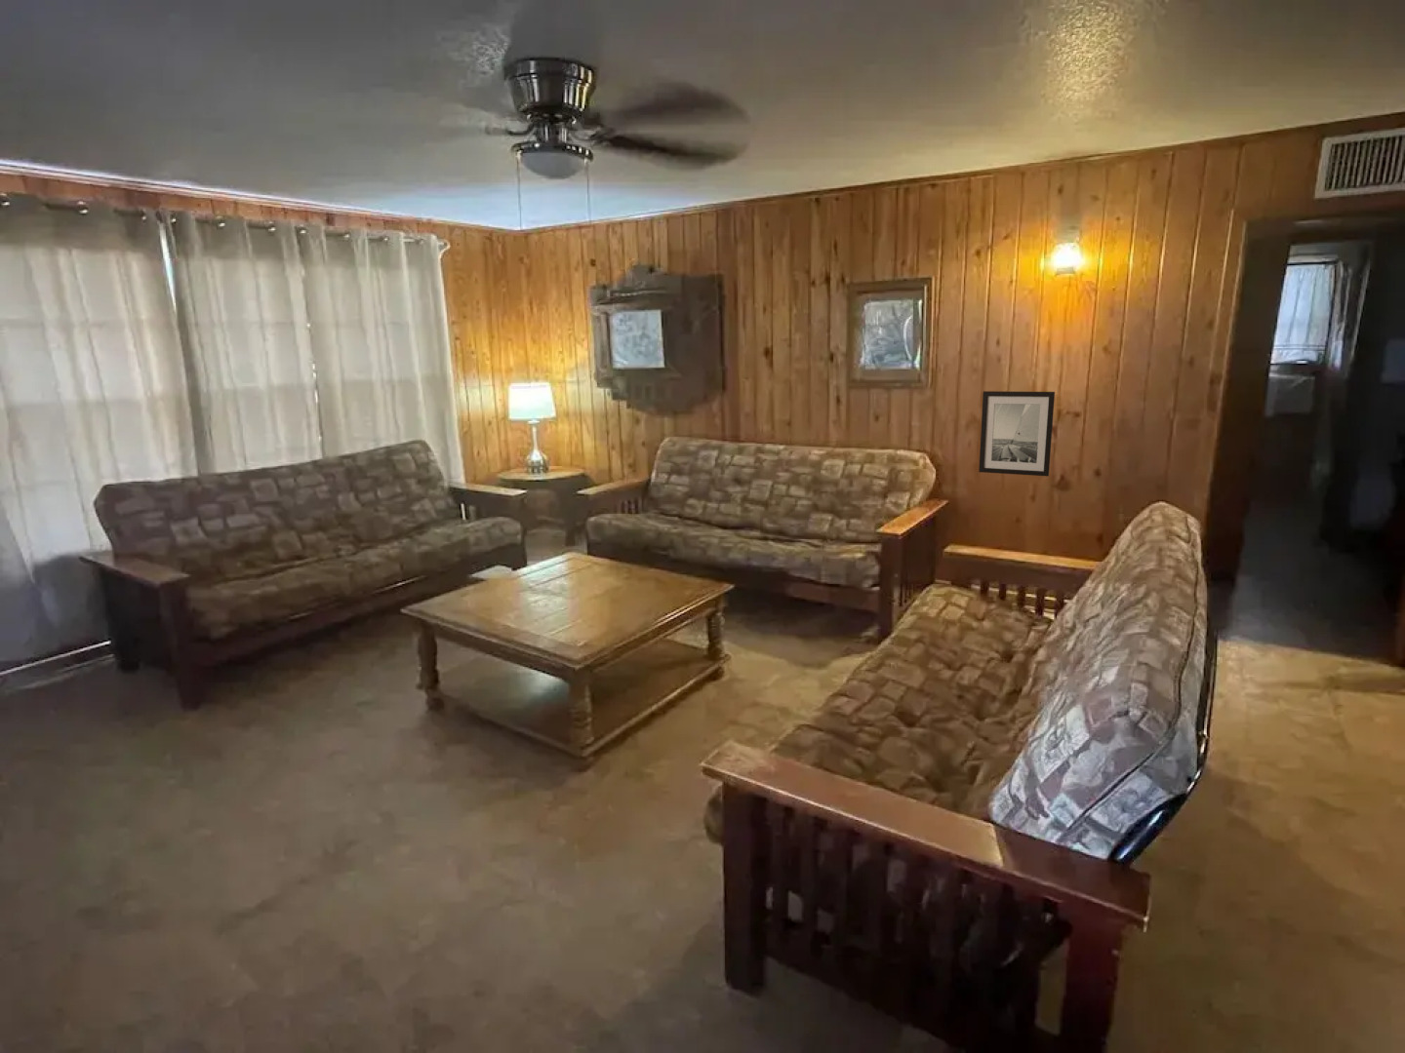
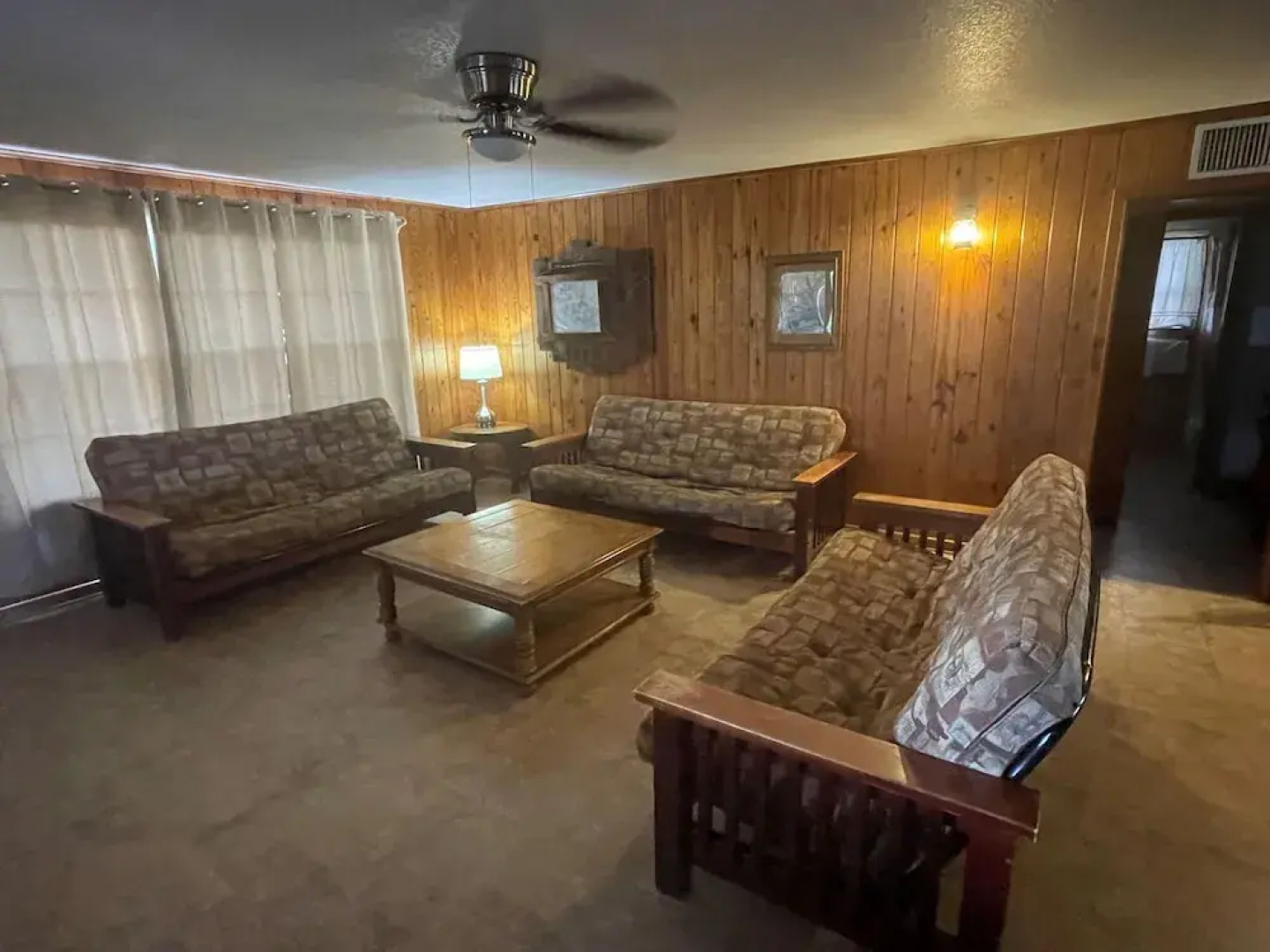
- wall art [978,390,1055,477]
